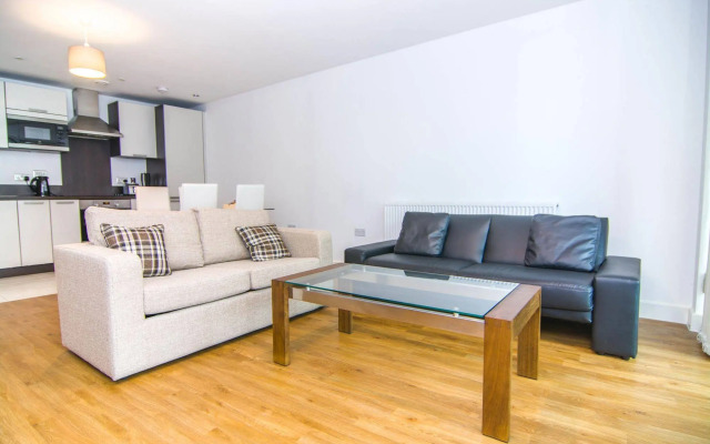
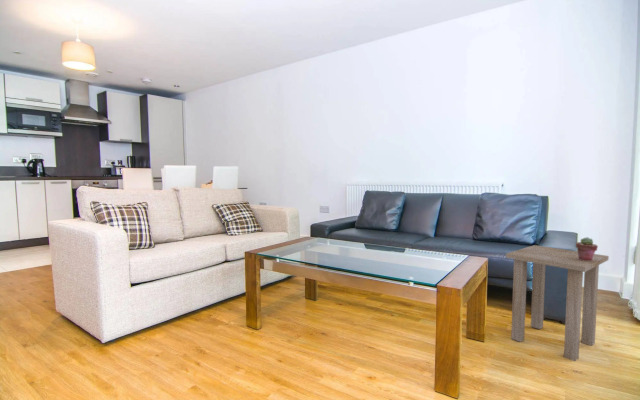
+ potted succulent [575,237,599,261]
+ side table [505,244,610,362]
